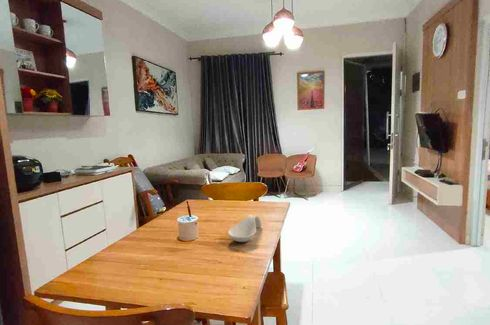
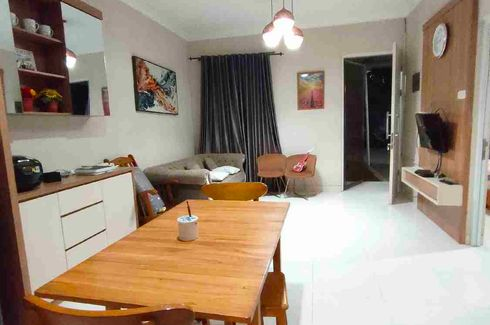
- spoon rest [227,214,263,243]
